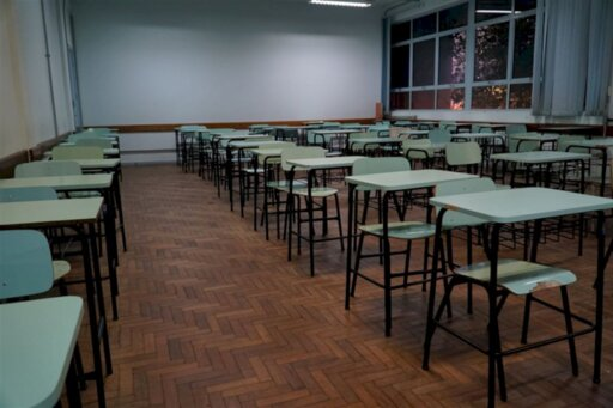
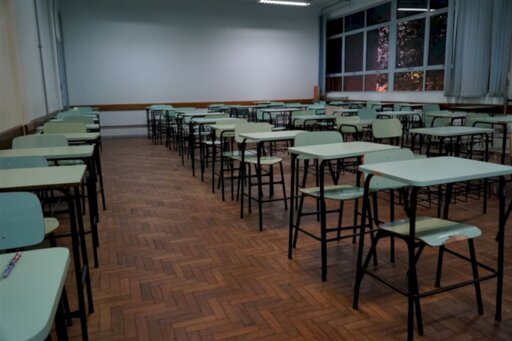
+ pen [1,251,22,278]
